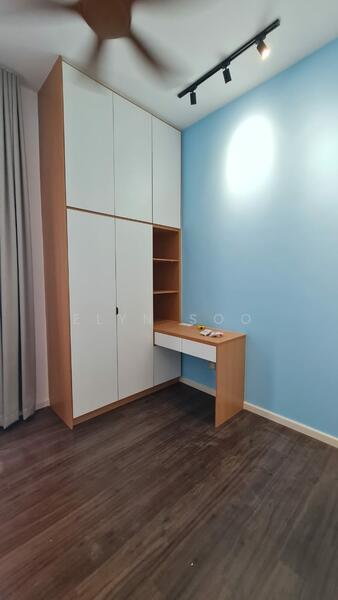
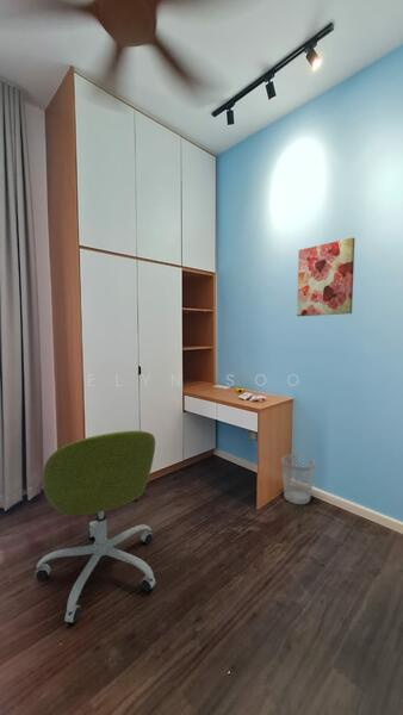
+ office chair [33,430,156,624]
+ wall art [296,237,355,317]
+ wastebasket [281,453,316,505]
